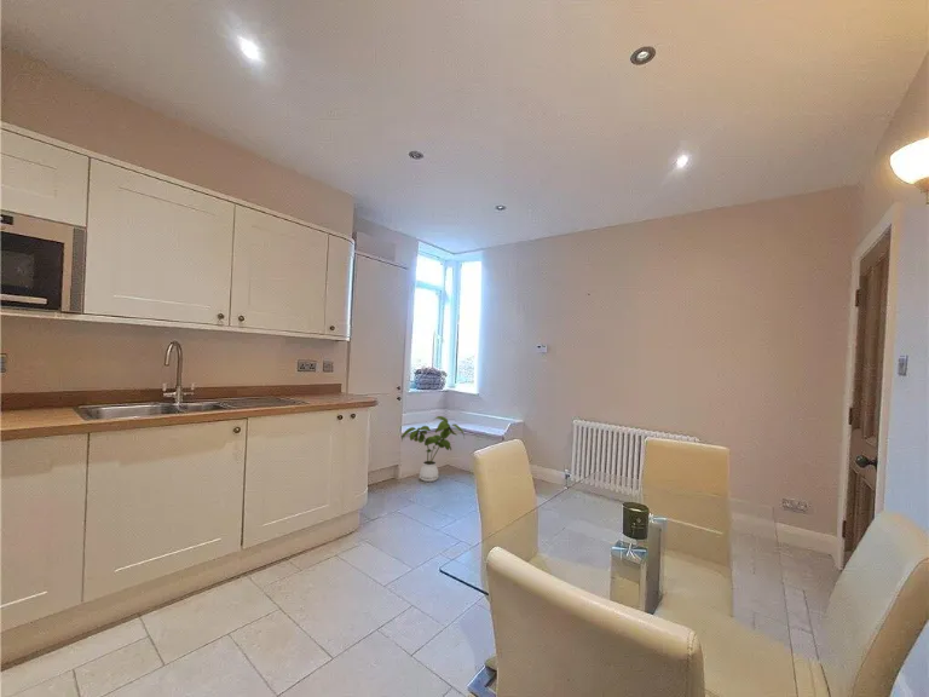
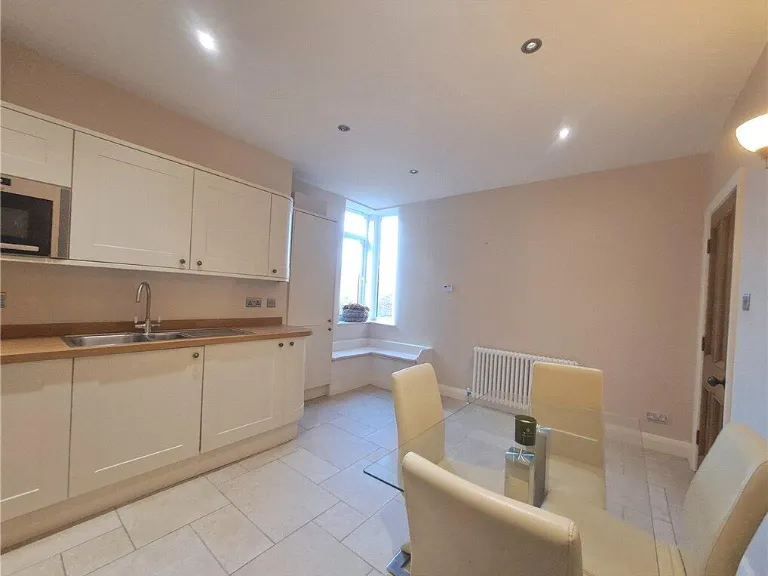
- house plant [400,415,466,483]
